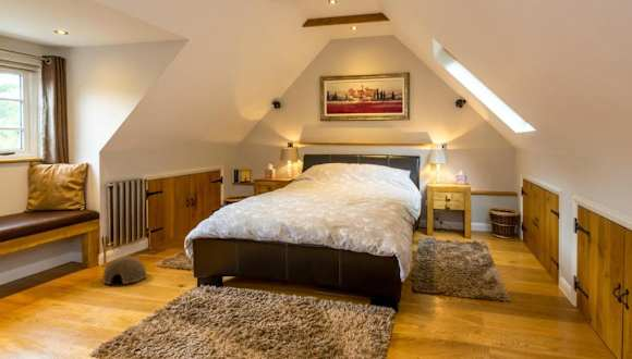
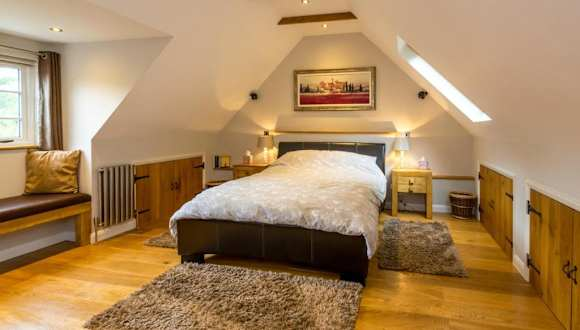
- woven basket [101,256,148,286]
